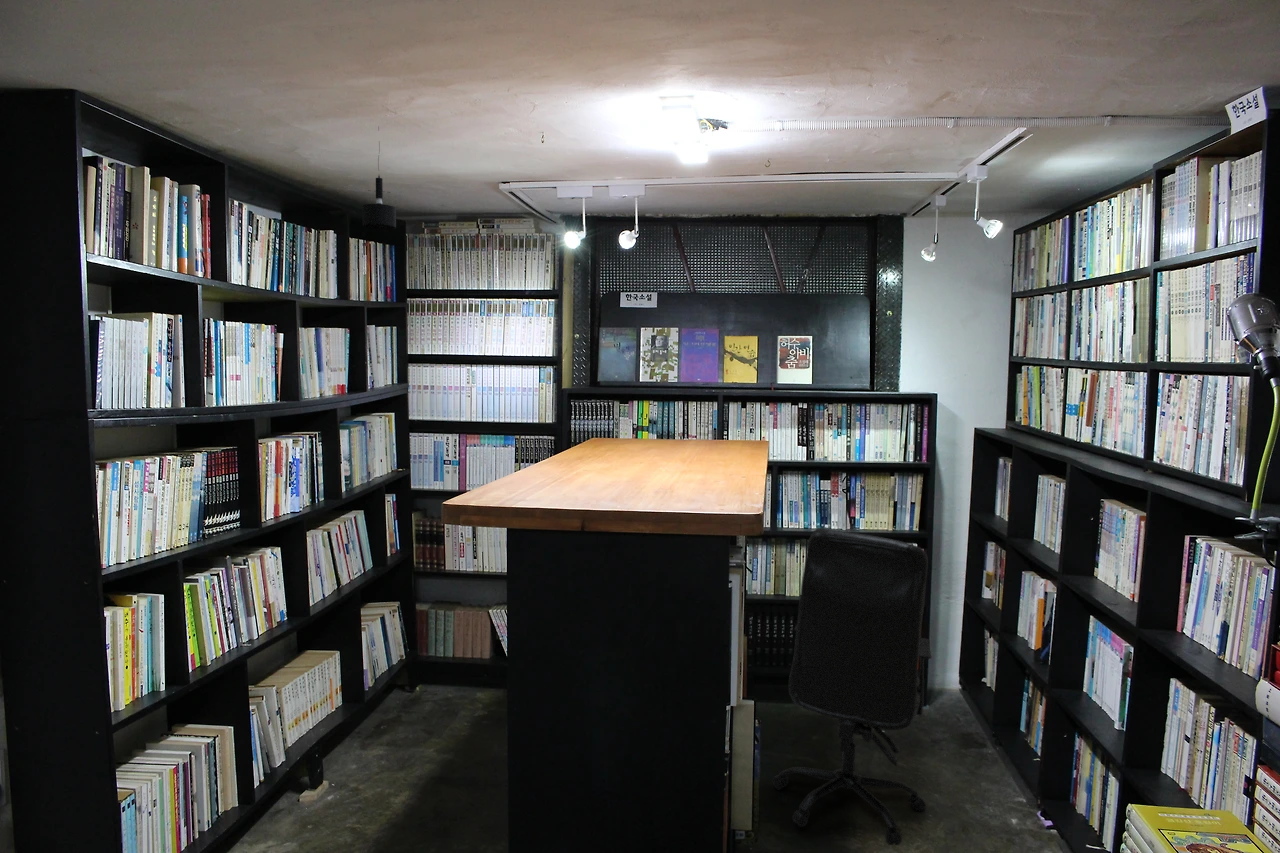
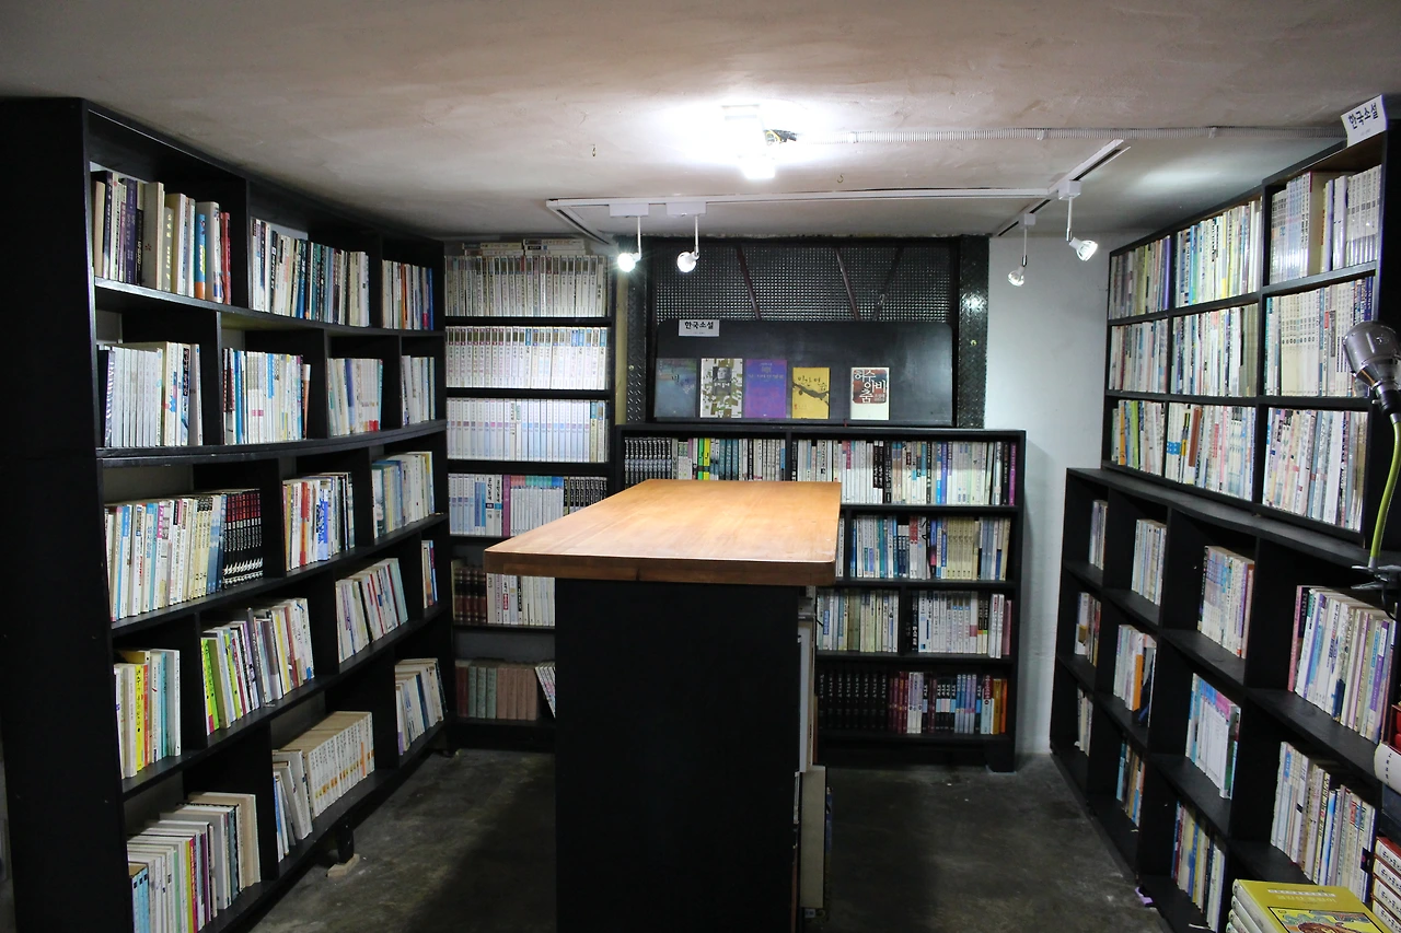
- office chair [771,528,933,846]
- pendant light [361,125,397,231]
